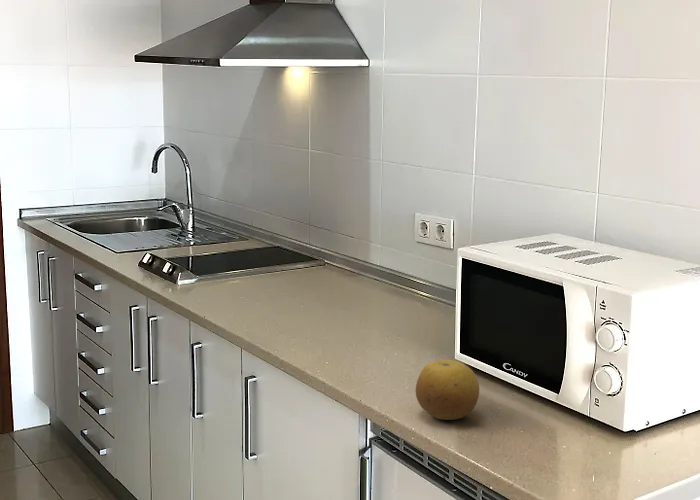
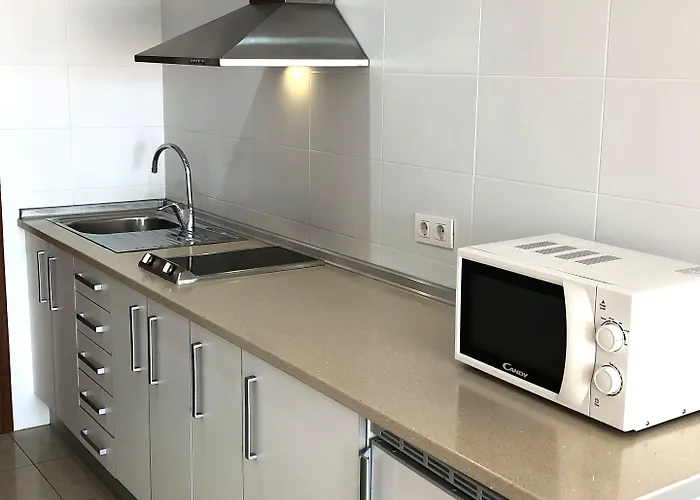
- fruit [415,359,480,421]
